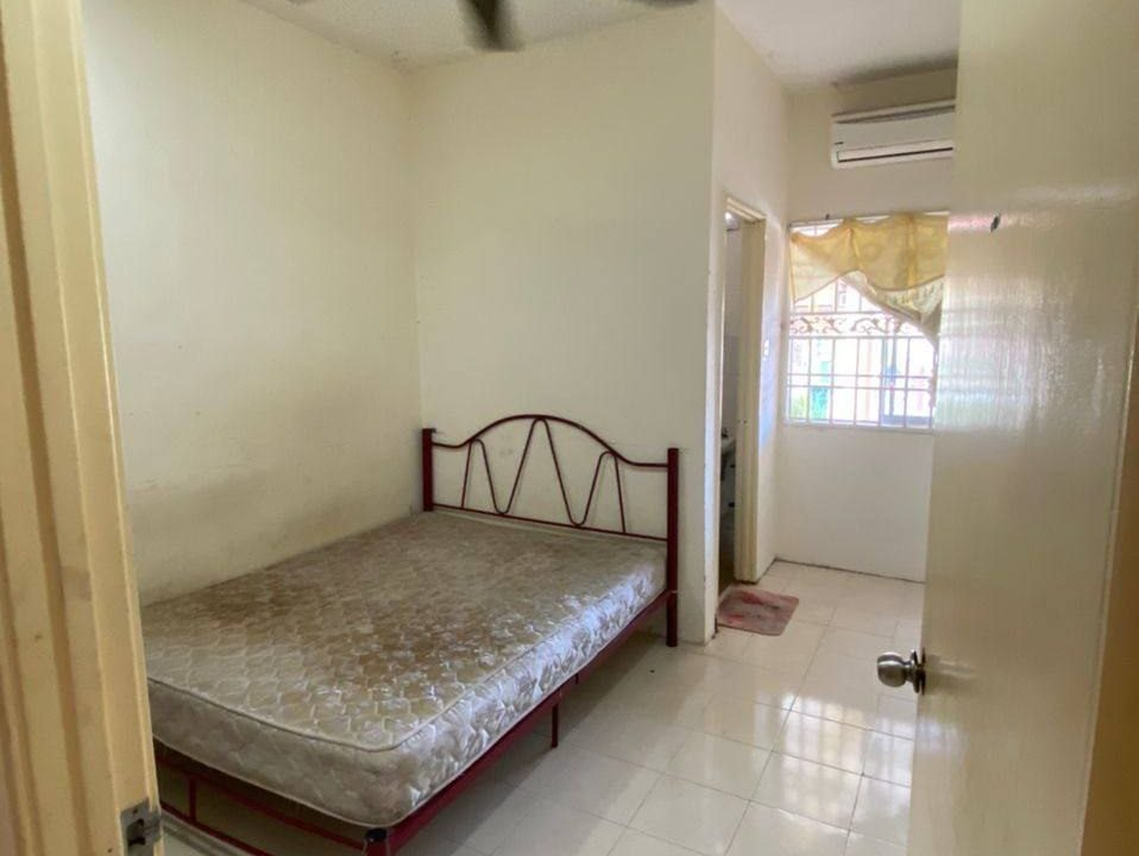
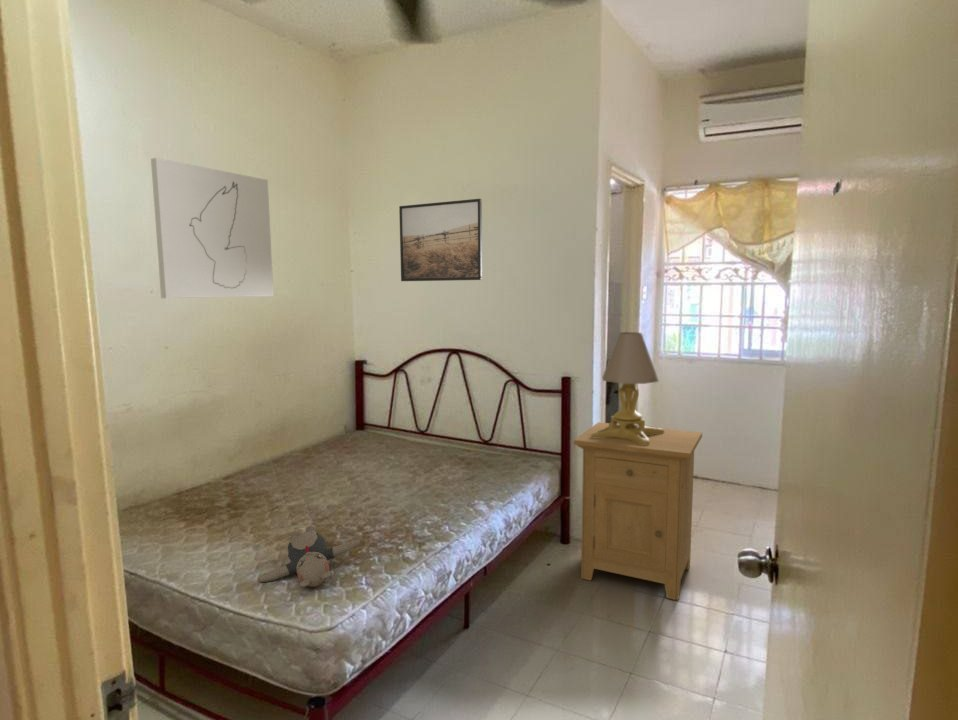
+ wall art [150,157,275,299]
+ lamp [591,331,664,445]
+ teddy bear [257,524,361,588]
+ nightstand [573,421,703,601]
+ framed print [398,198,483,282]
